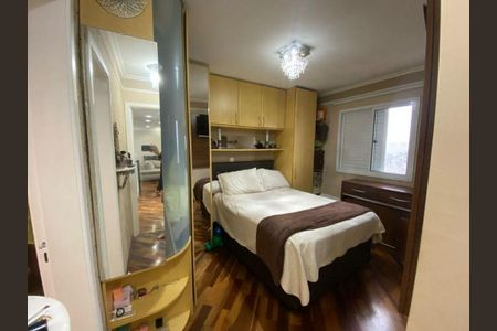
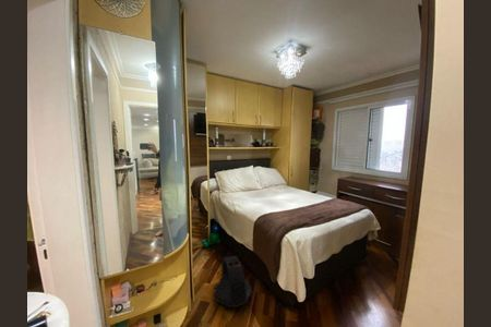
+ backpack [213,255,253,308]
